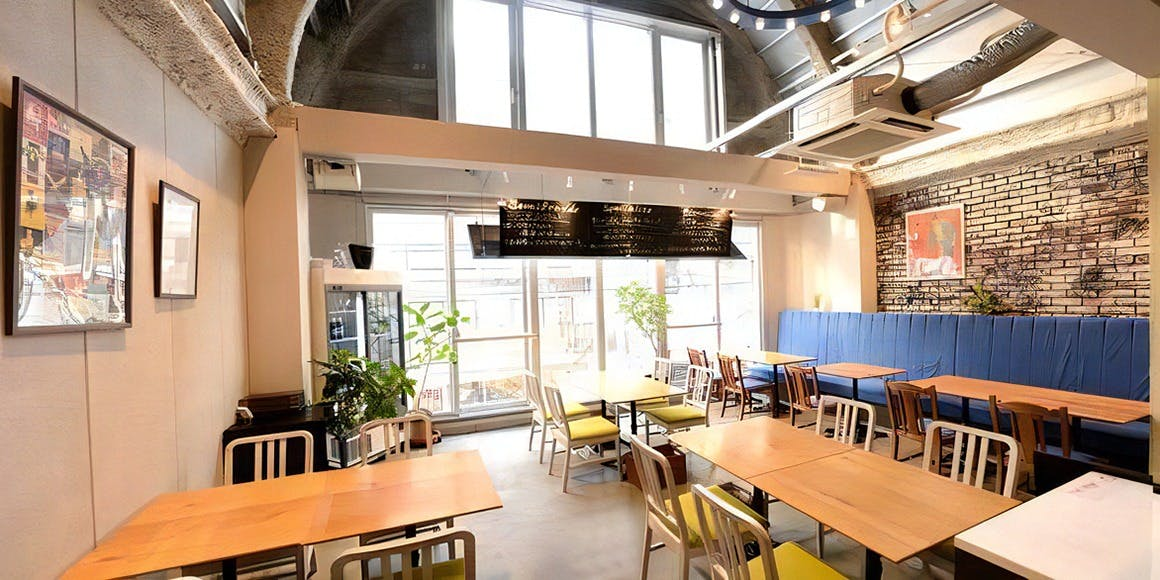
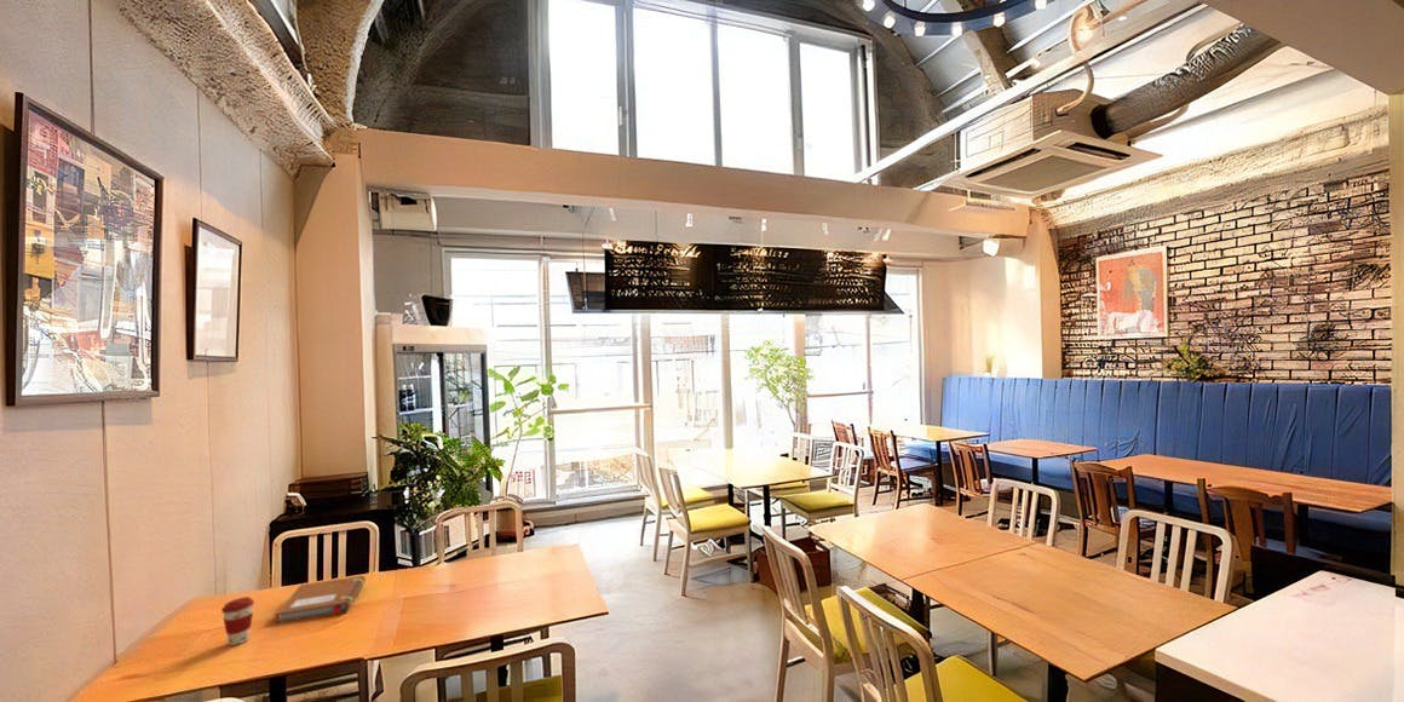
+ coffee cup [220,595,255,646]
+ notebook [275,575,367,625]
